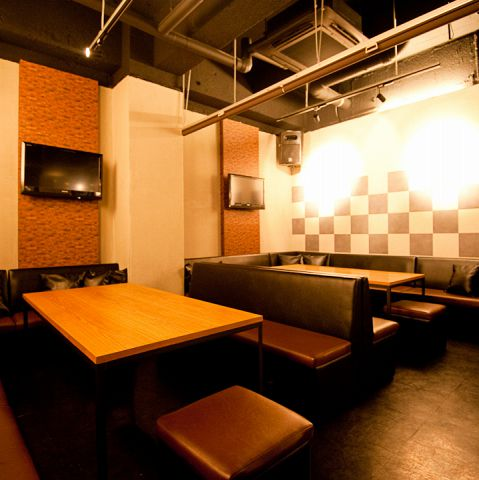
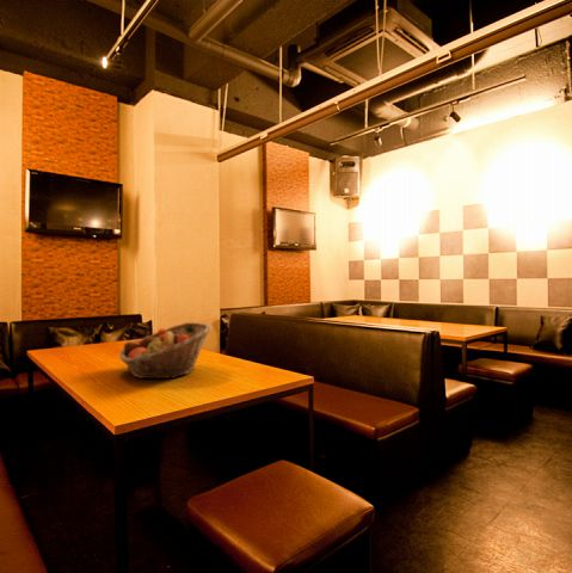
+ fruit basket [118,321,213,380]
